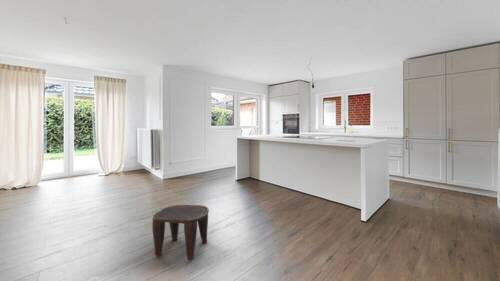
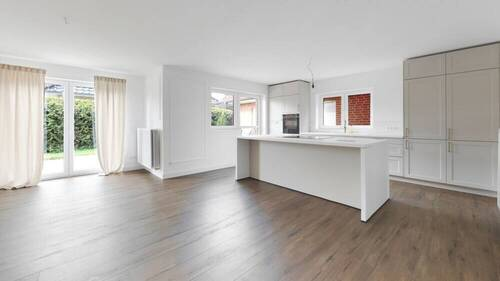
- stool [151,204,210,262]
